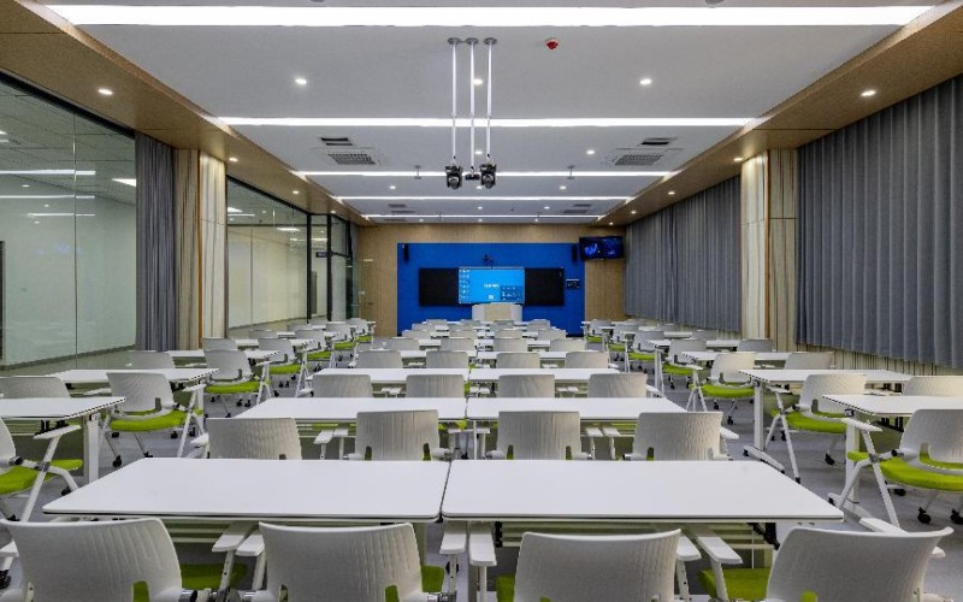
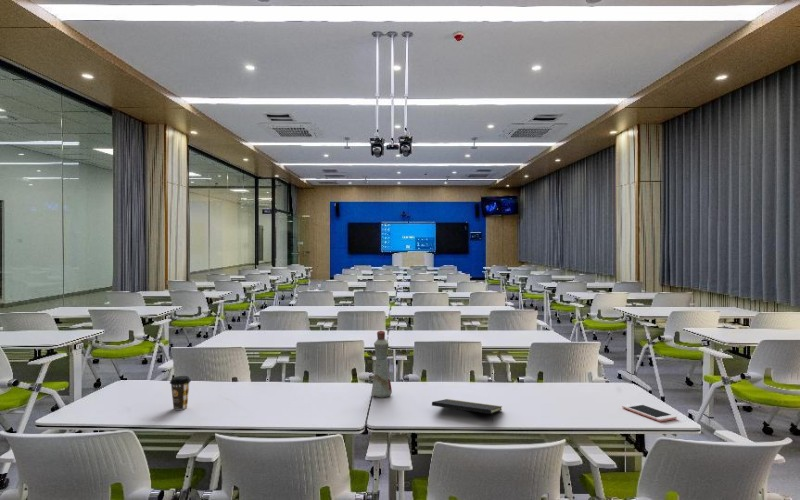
+ notepad [431,398,503,423]
+ bottle [371,330,393,399]
+ coffee cup [169,375,192,411]
+ cell phone [621,402,678,422]
